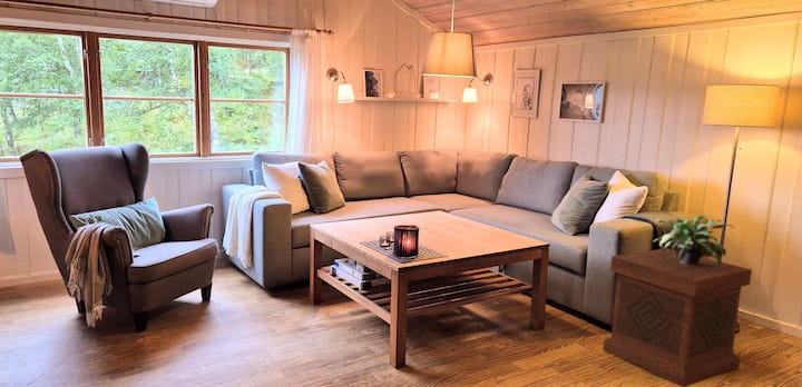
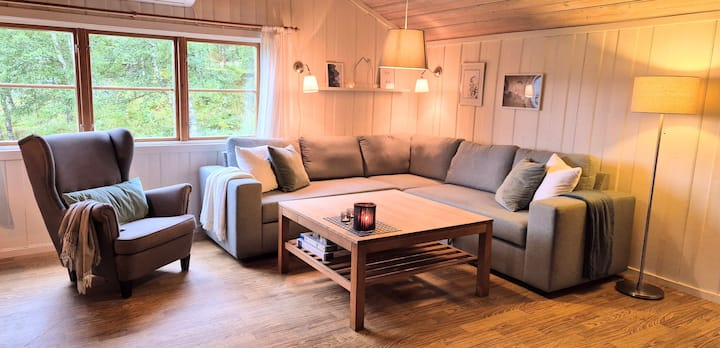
- potted plant [653,215,735,267]
- side table [602,247,753,387]
